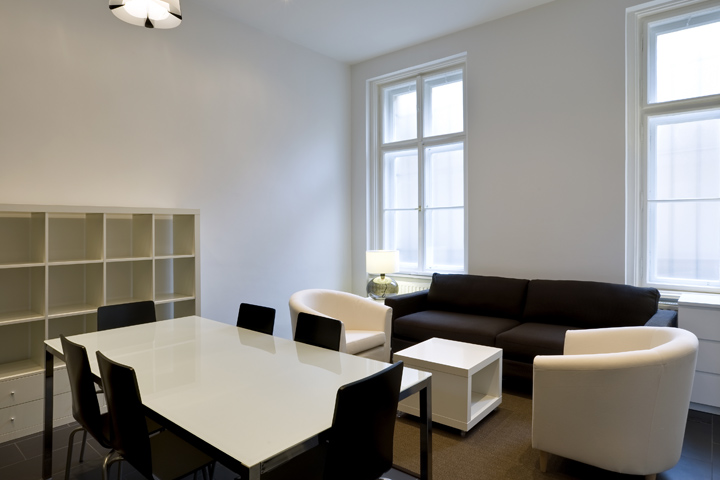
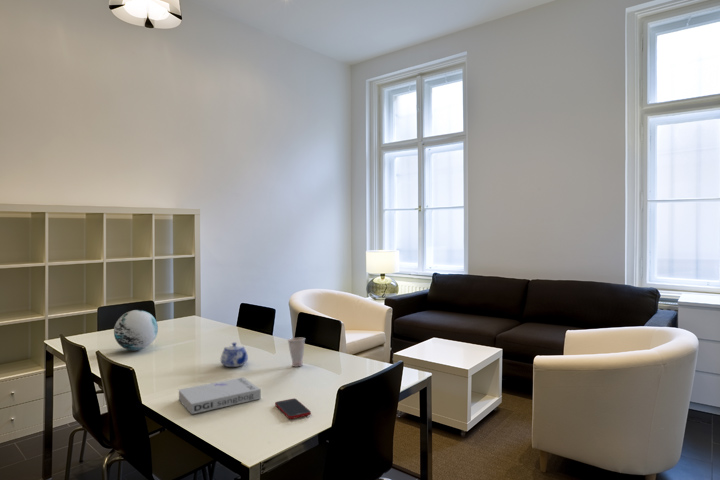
+ cell phone [274,398,312,420]
+ decorative orb [113,309,159,351]
+ teapot [219,342,249,368]
+ book [178,376,262,415]
+ cup [287,337,306,368]
